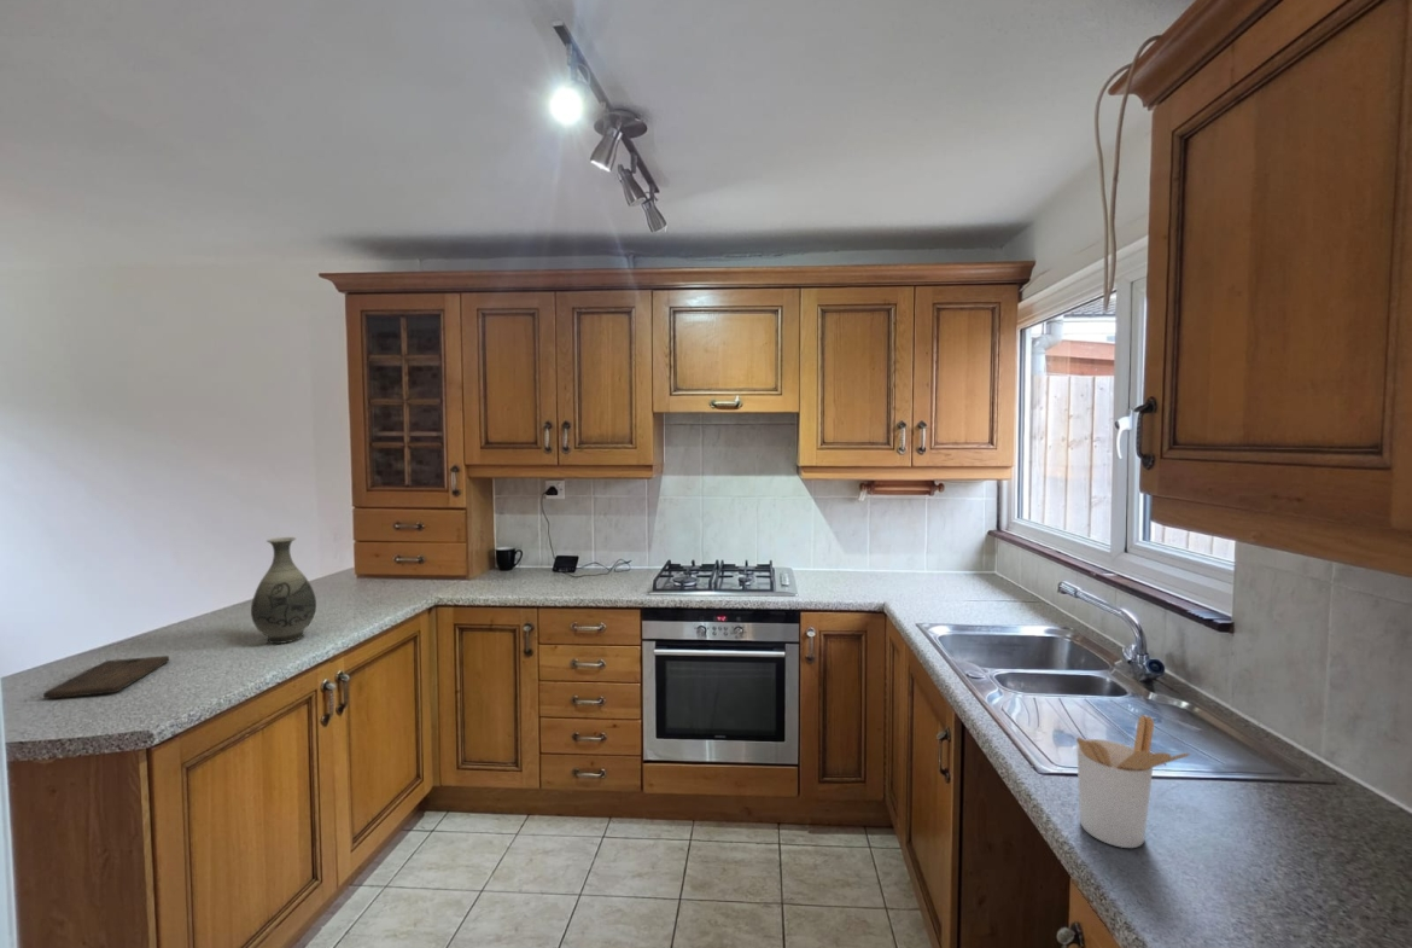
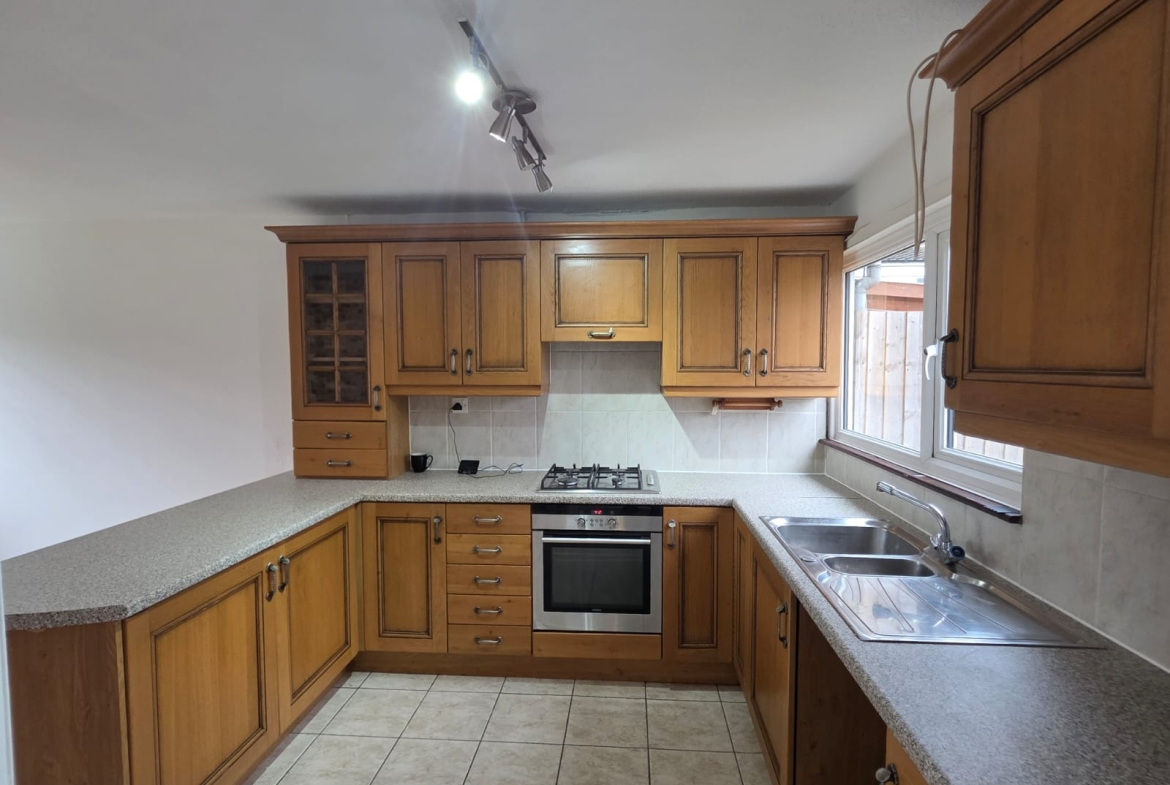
- utensil holder [1075,714,1191,849]
- cutting board [42,655,170,700]
- vase [250,536,317,645]
